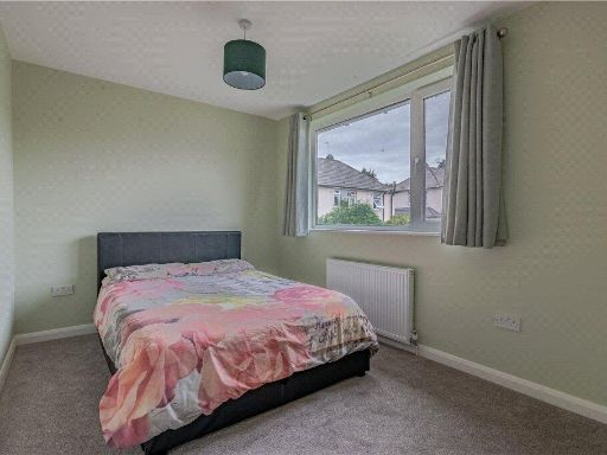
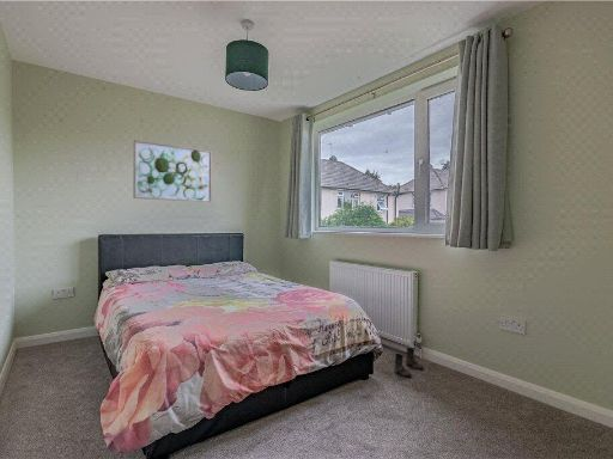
+ wall art [132,139,213,203]
+ boots [393,347,425,378]
